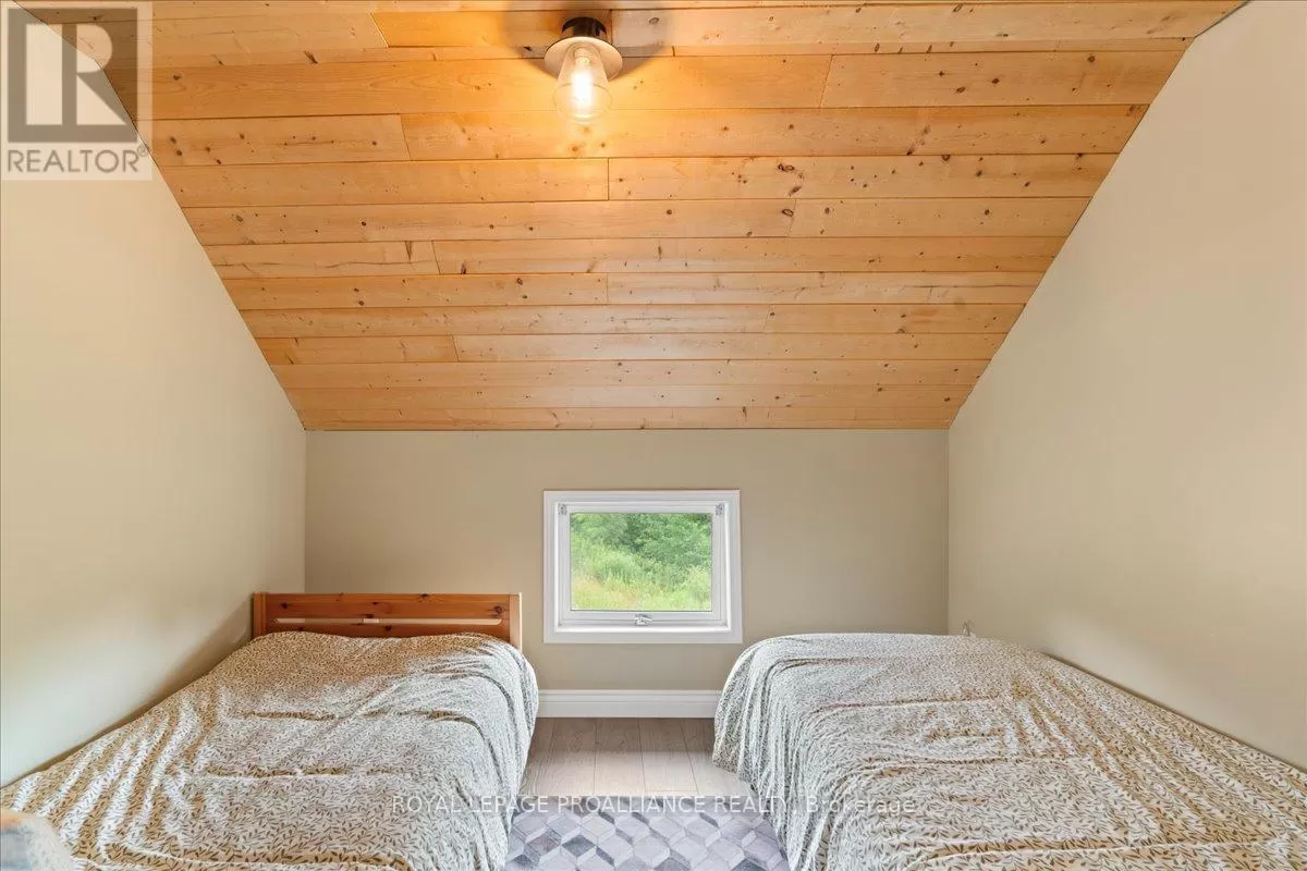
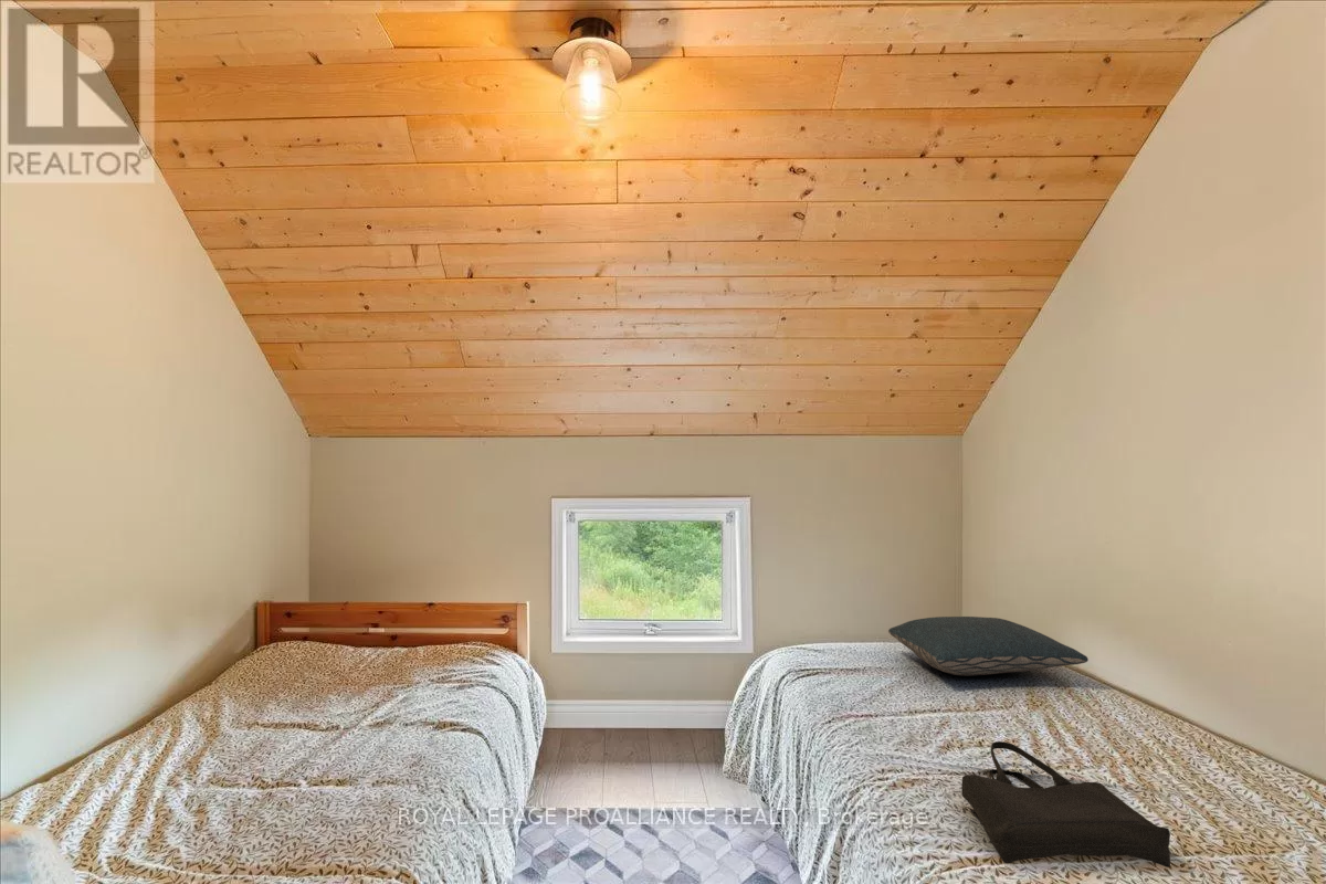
+ pillow [887,615,1090,676]
+ tote bag [960,740,1171,869]
